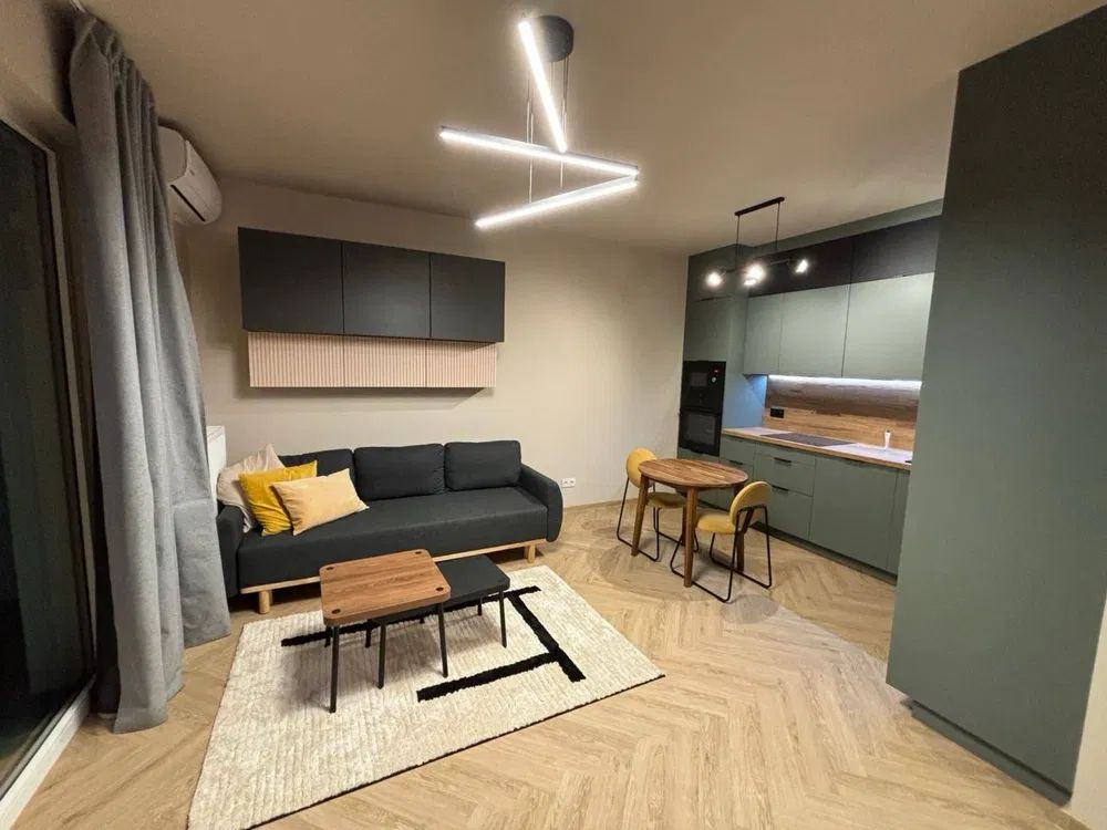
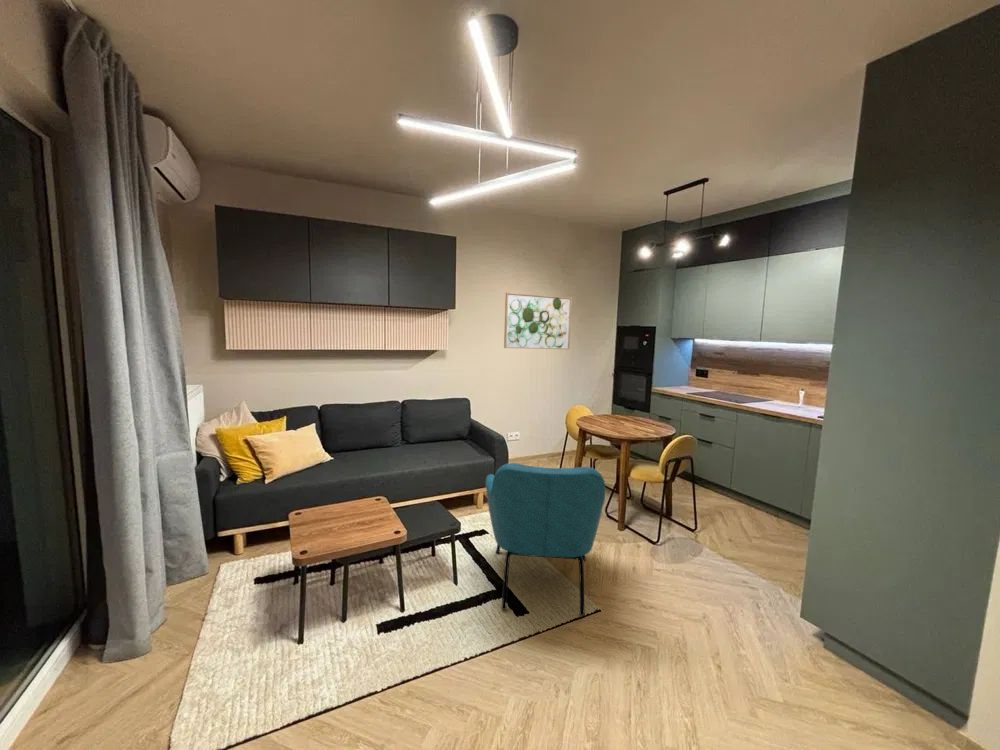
+ wall art [503,292,573,350]
+ armchair [485,462,606,617]
